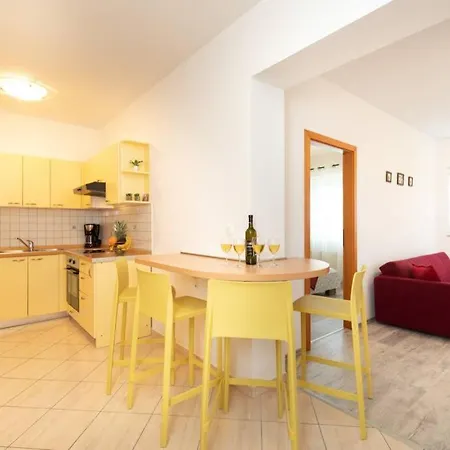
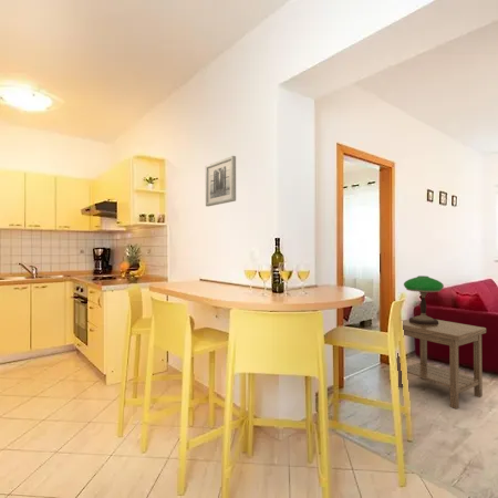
+ side table [396,318,487,409]
+ table lamp [403,274,445,325]
+ wall art [205,155,237,207]
